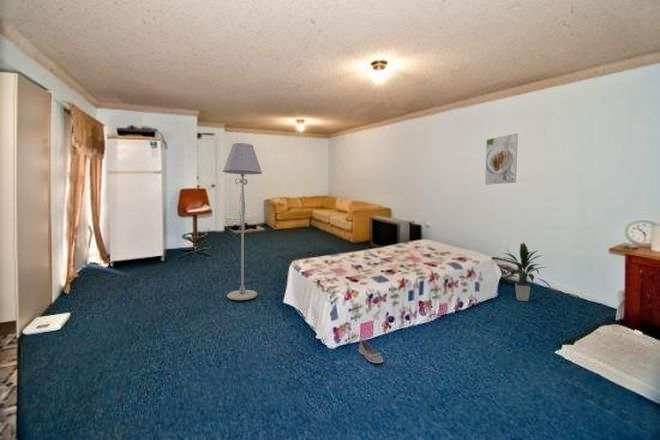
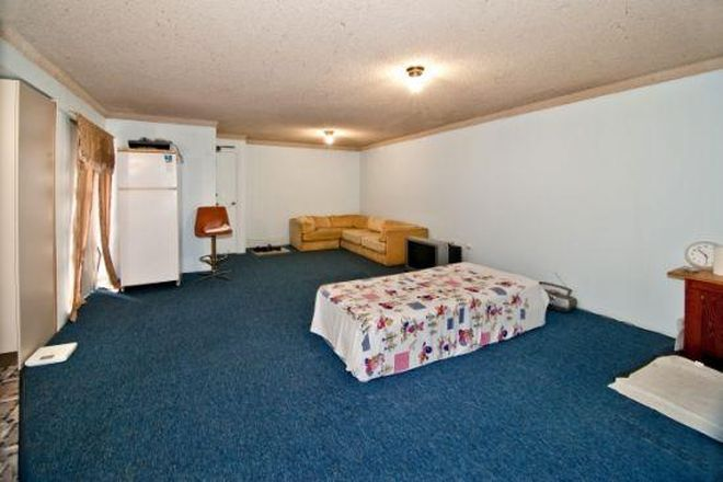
- shoe [358,340,384,364]
- floor lamp [221,142,263,301]
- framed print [484,132,519,186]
- indoor plant [503,241,552,302]
